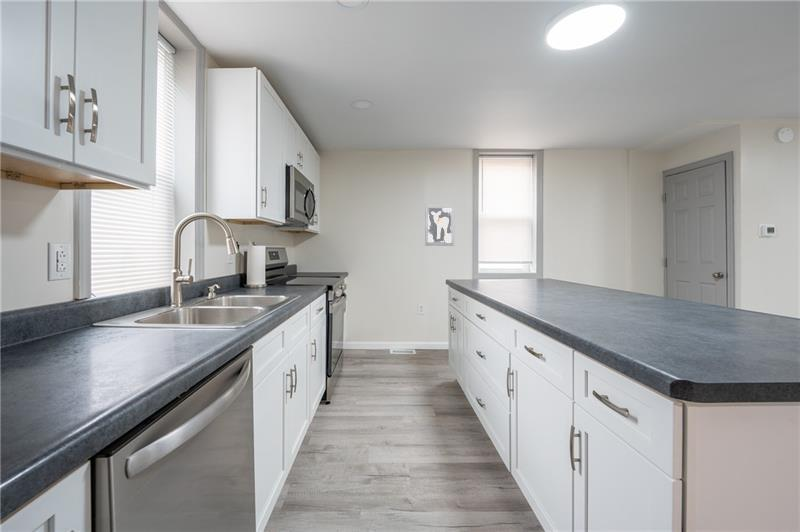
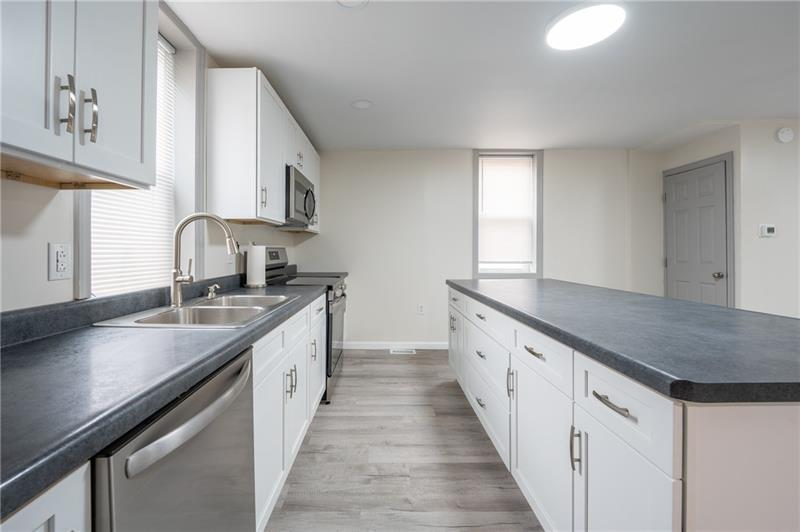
- wall art [424,204,455,247]
